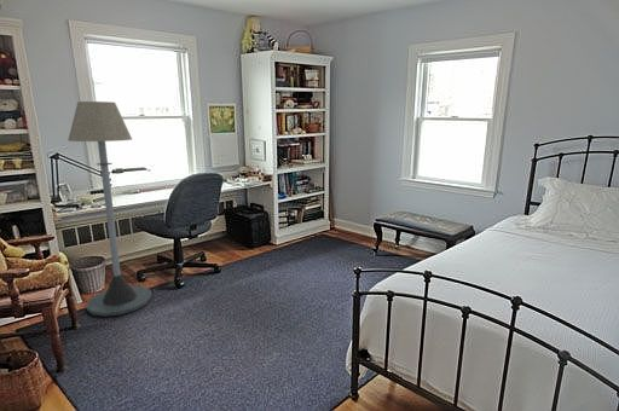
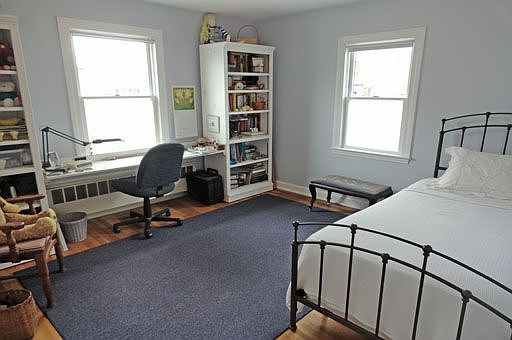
- floor lamp [66,100,152,318]
